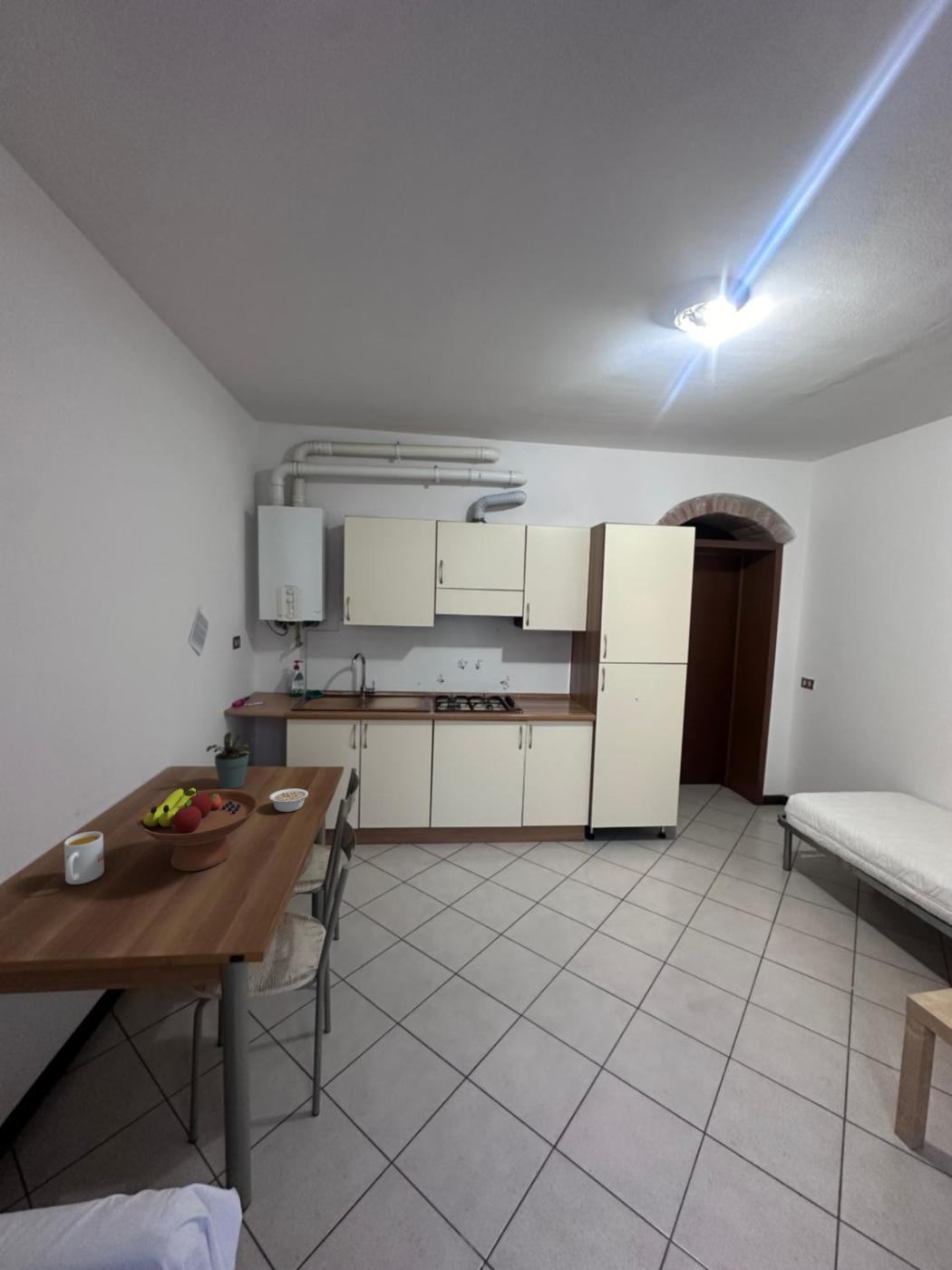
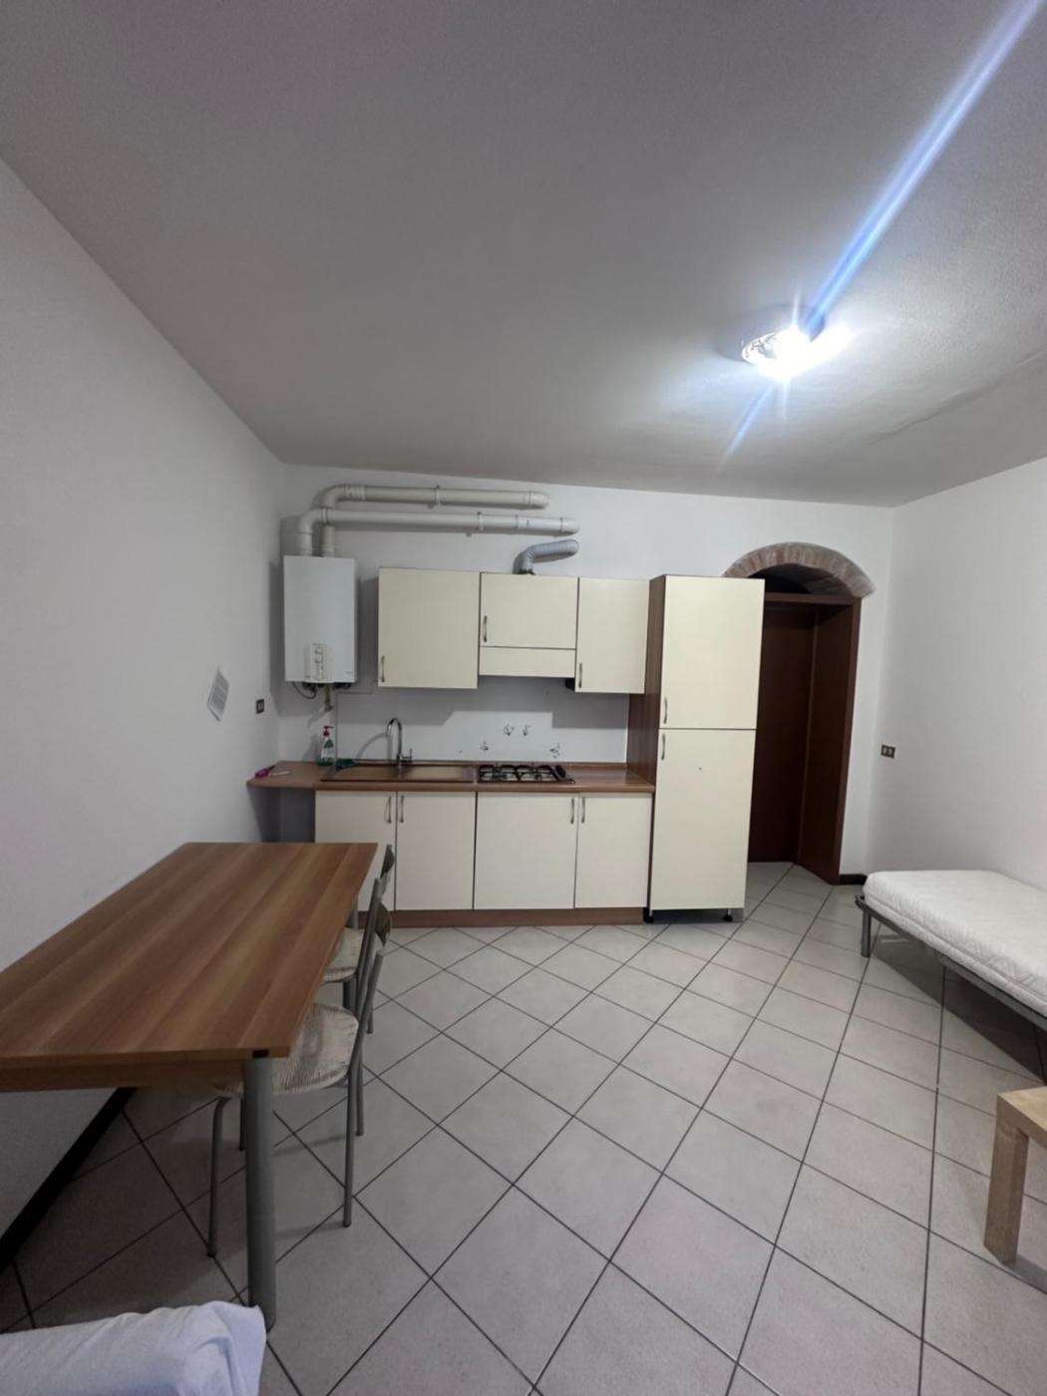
- legume [268,787,310,813]
- fruit bowl [136,786,259,872]
- mug [63,831,105,885]
- potted plant [206,727,257,789]
